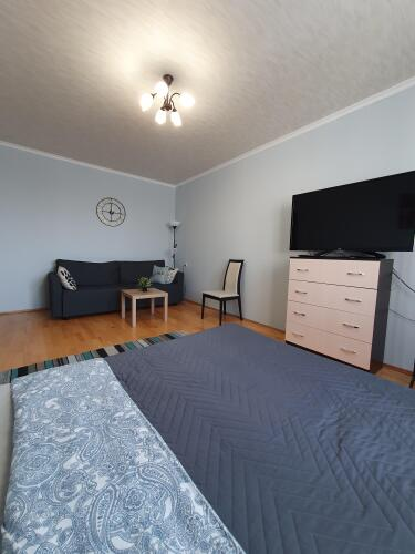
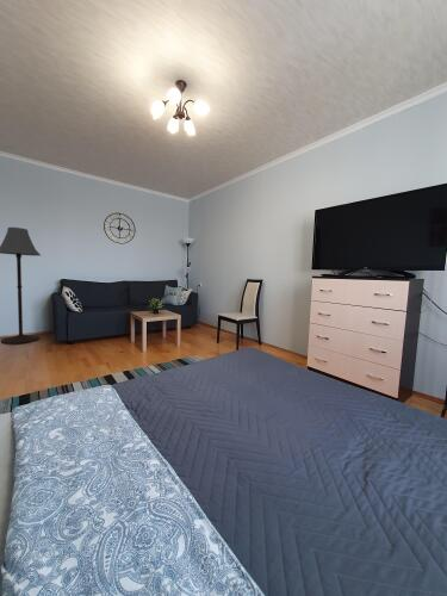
+ floor lamp [0,226,42,346]
